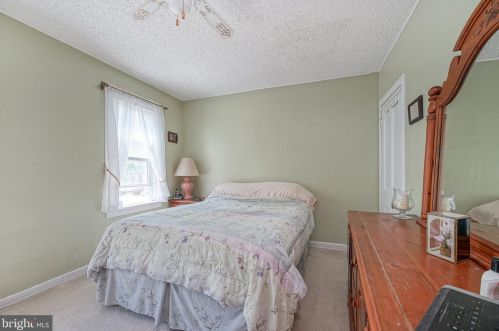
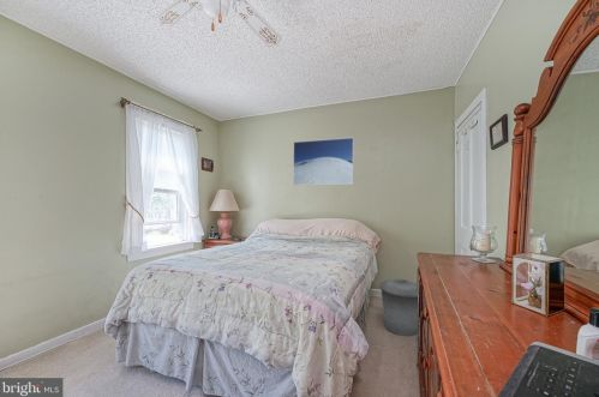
+ trash can [378,278,419,337]
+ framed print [292,137,355,186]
